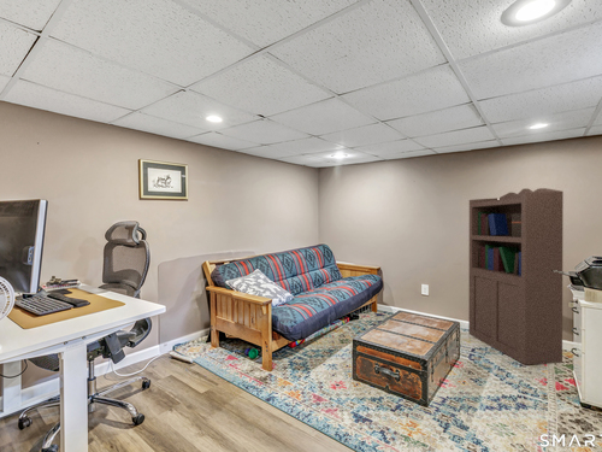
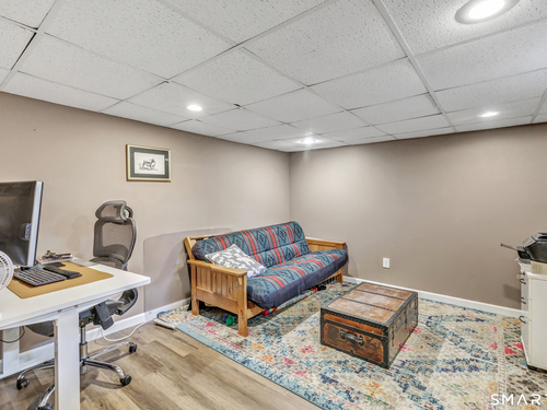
- bookcase [467,187,565,366]
